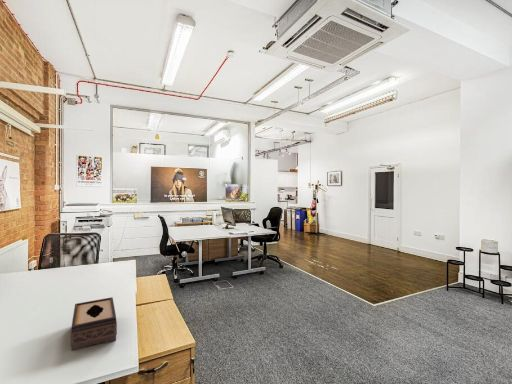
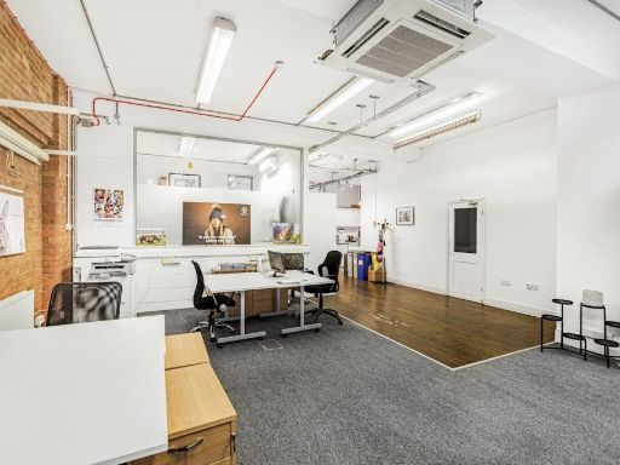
- tissue box [70,296,118,352]
